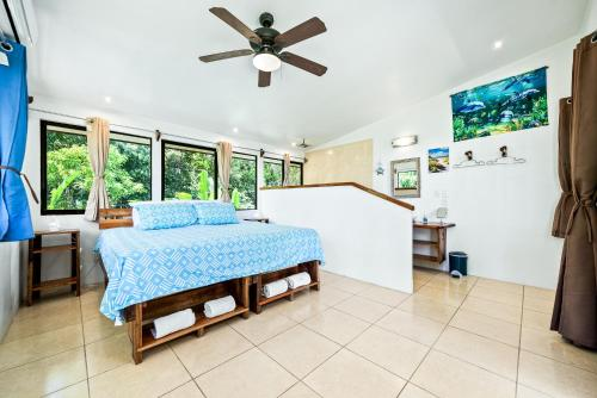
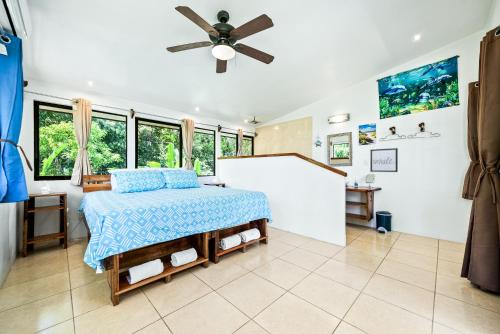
+ wall art [369,147,399,173]
